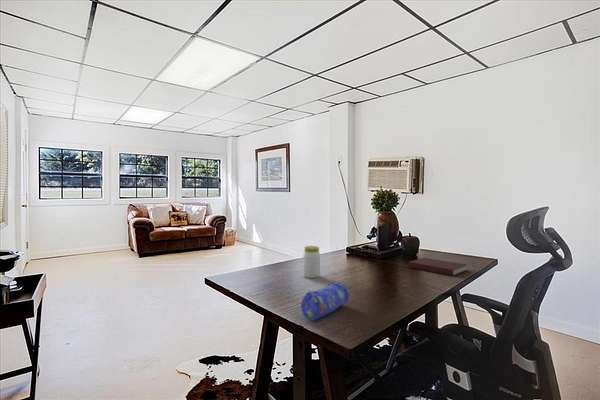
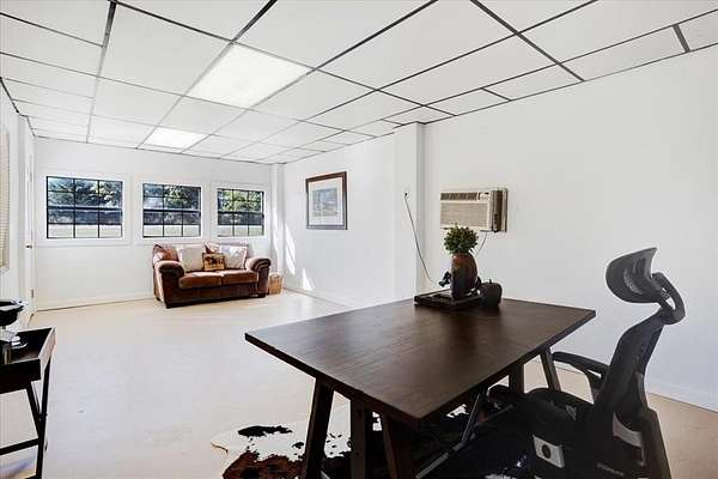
- jar [302,245,321,279]
- pencil case [300,281,350,321]
- notebook [407,257,468,277]
